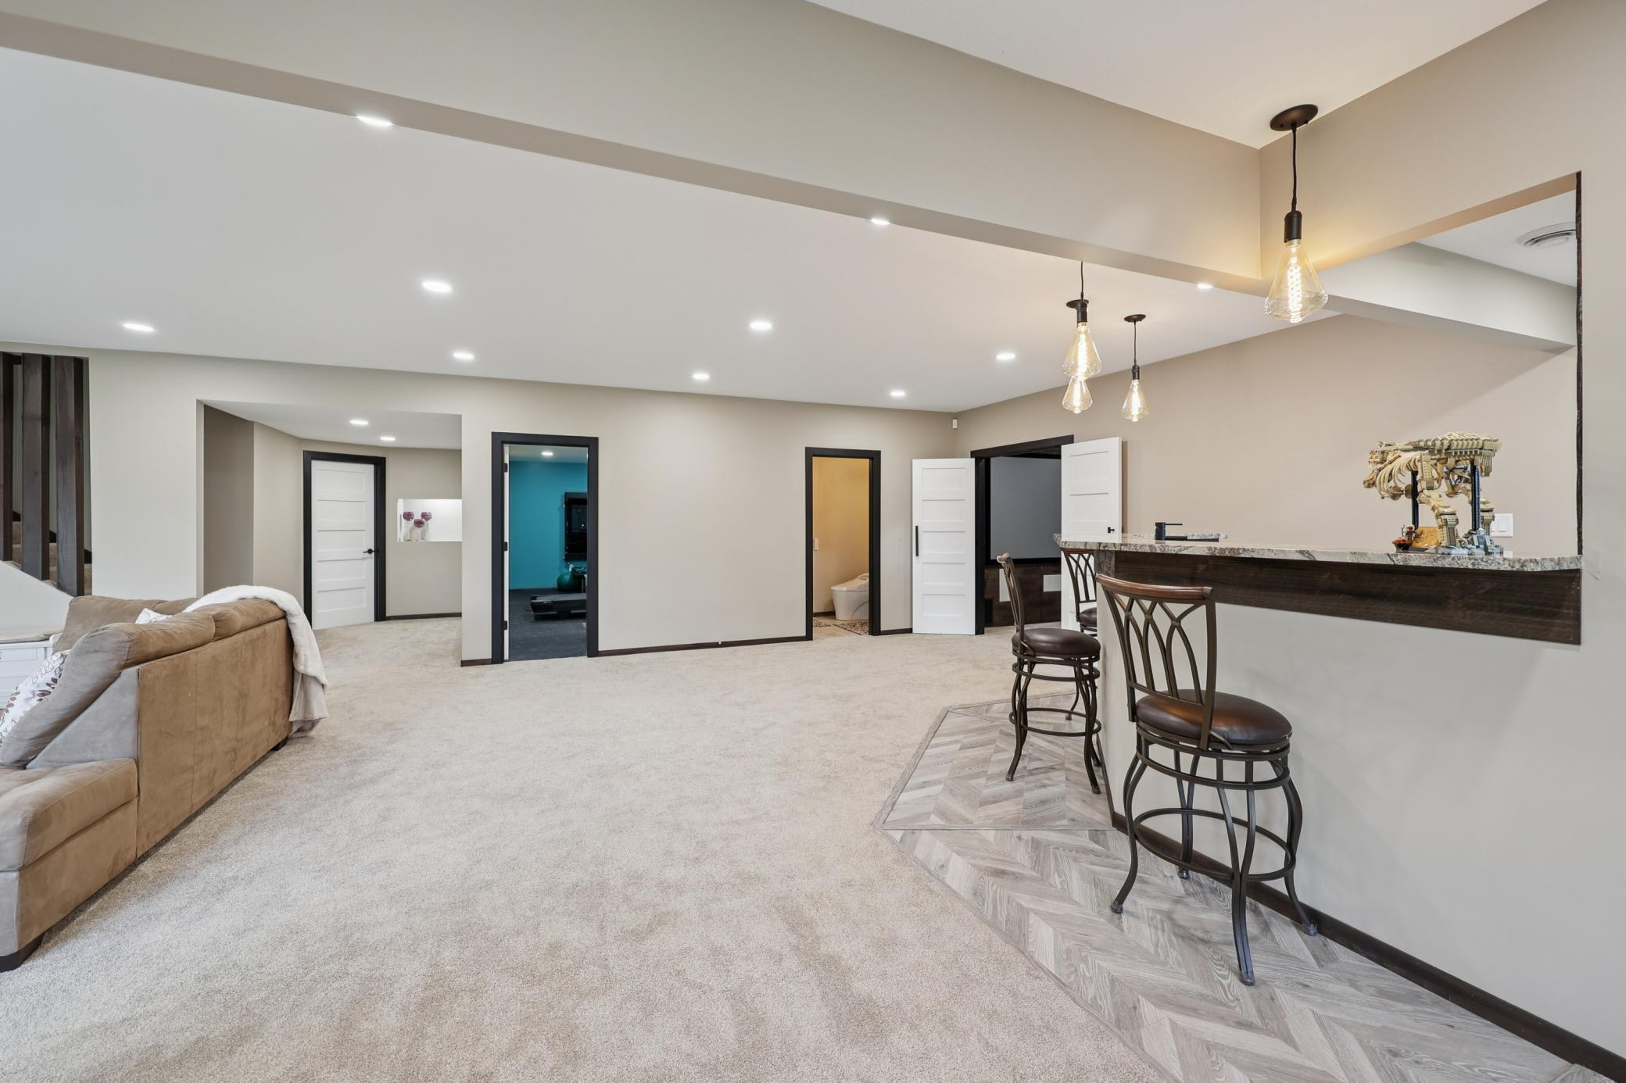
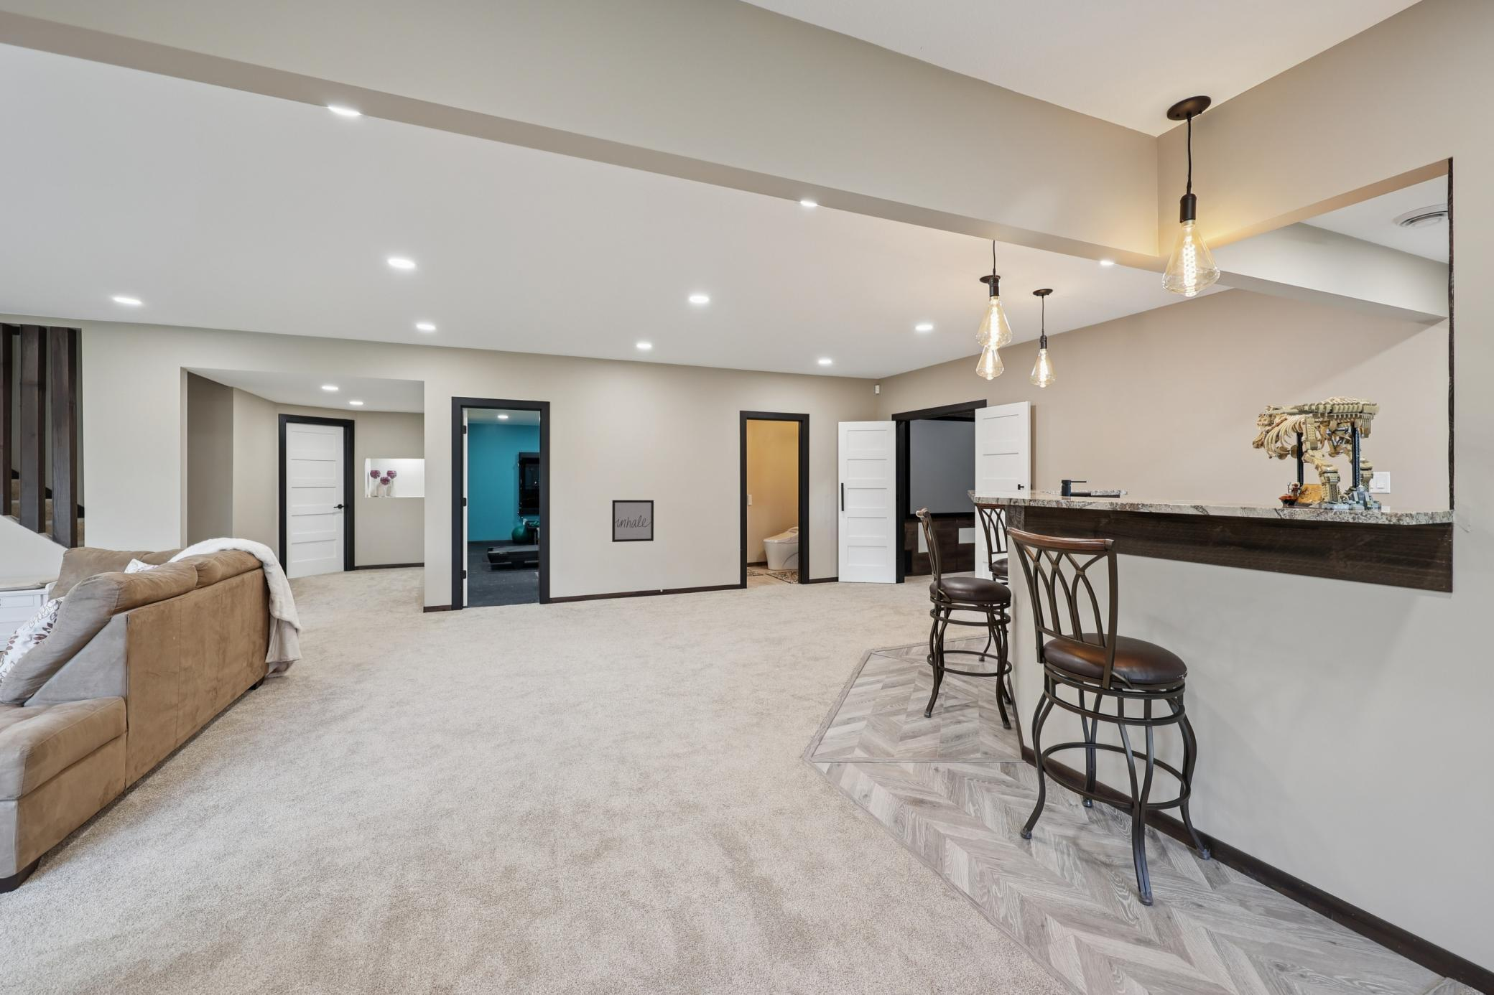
+ wall art [611,500,654,543]
